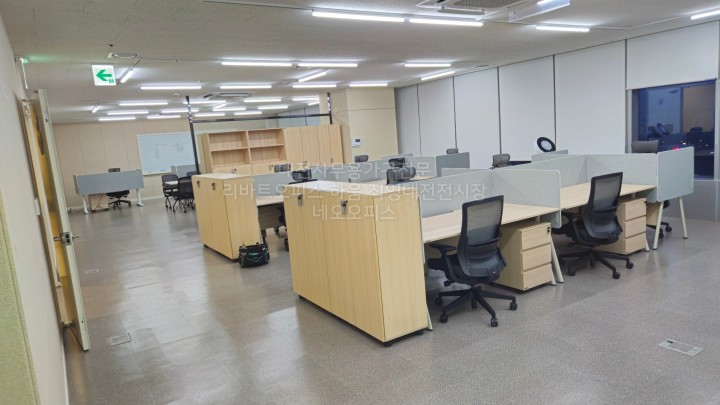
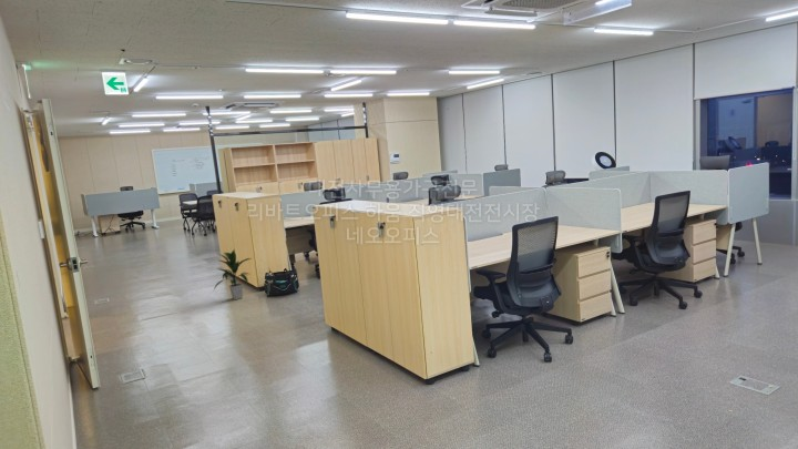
+ indoor plant [212,247,252,300]
